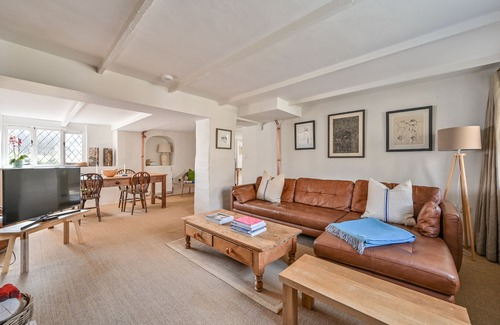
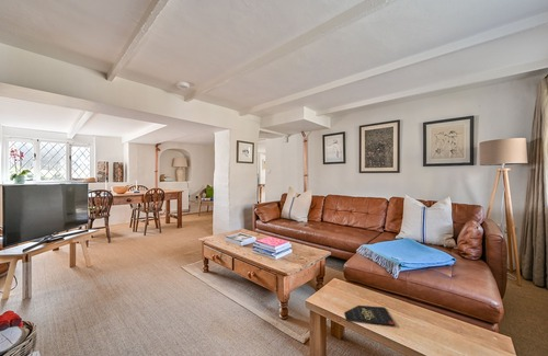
+ playing card [343,305,396,326]
